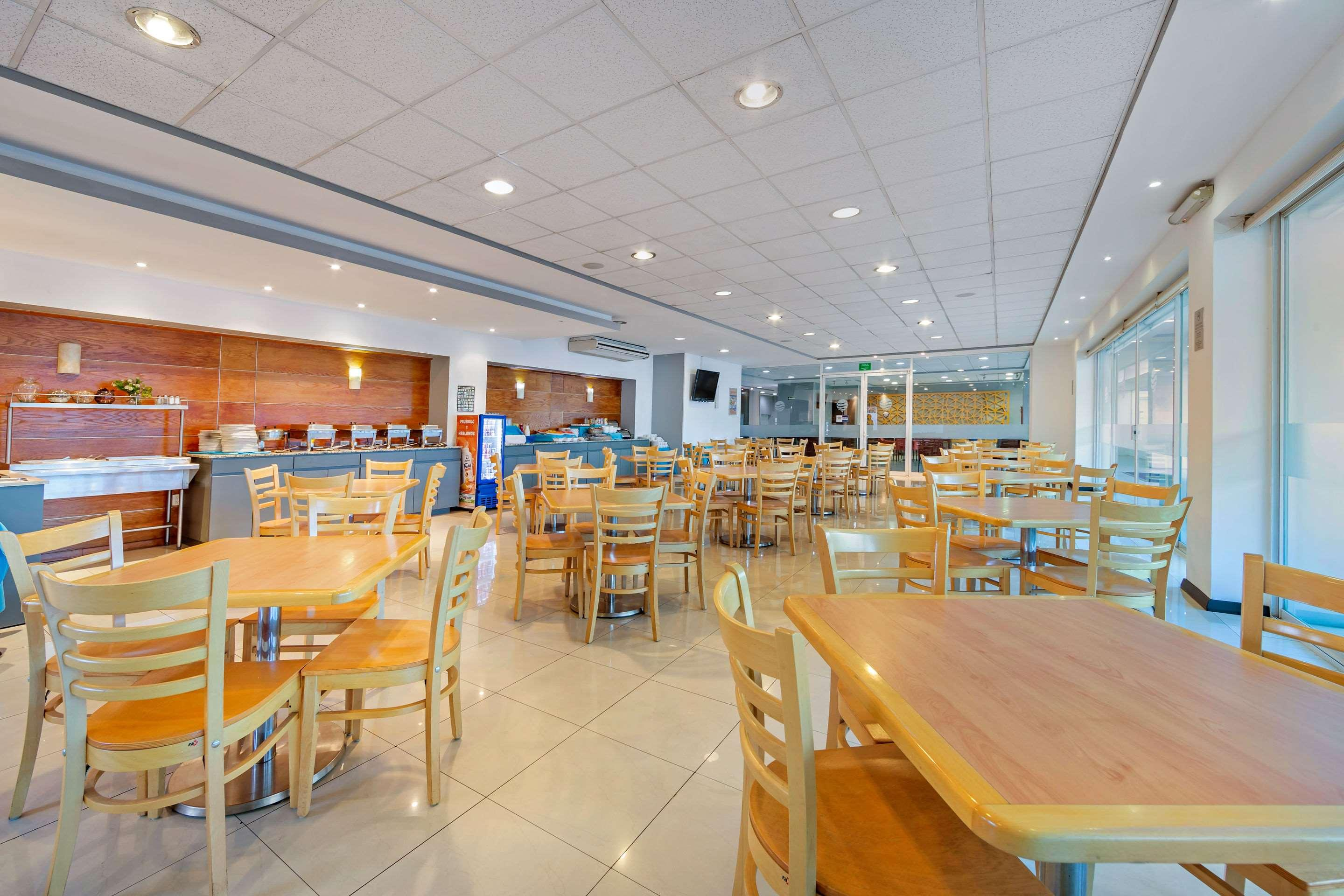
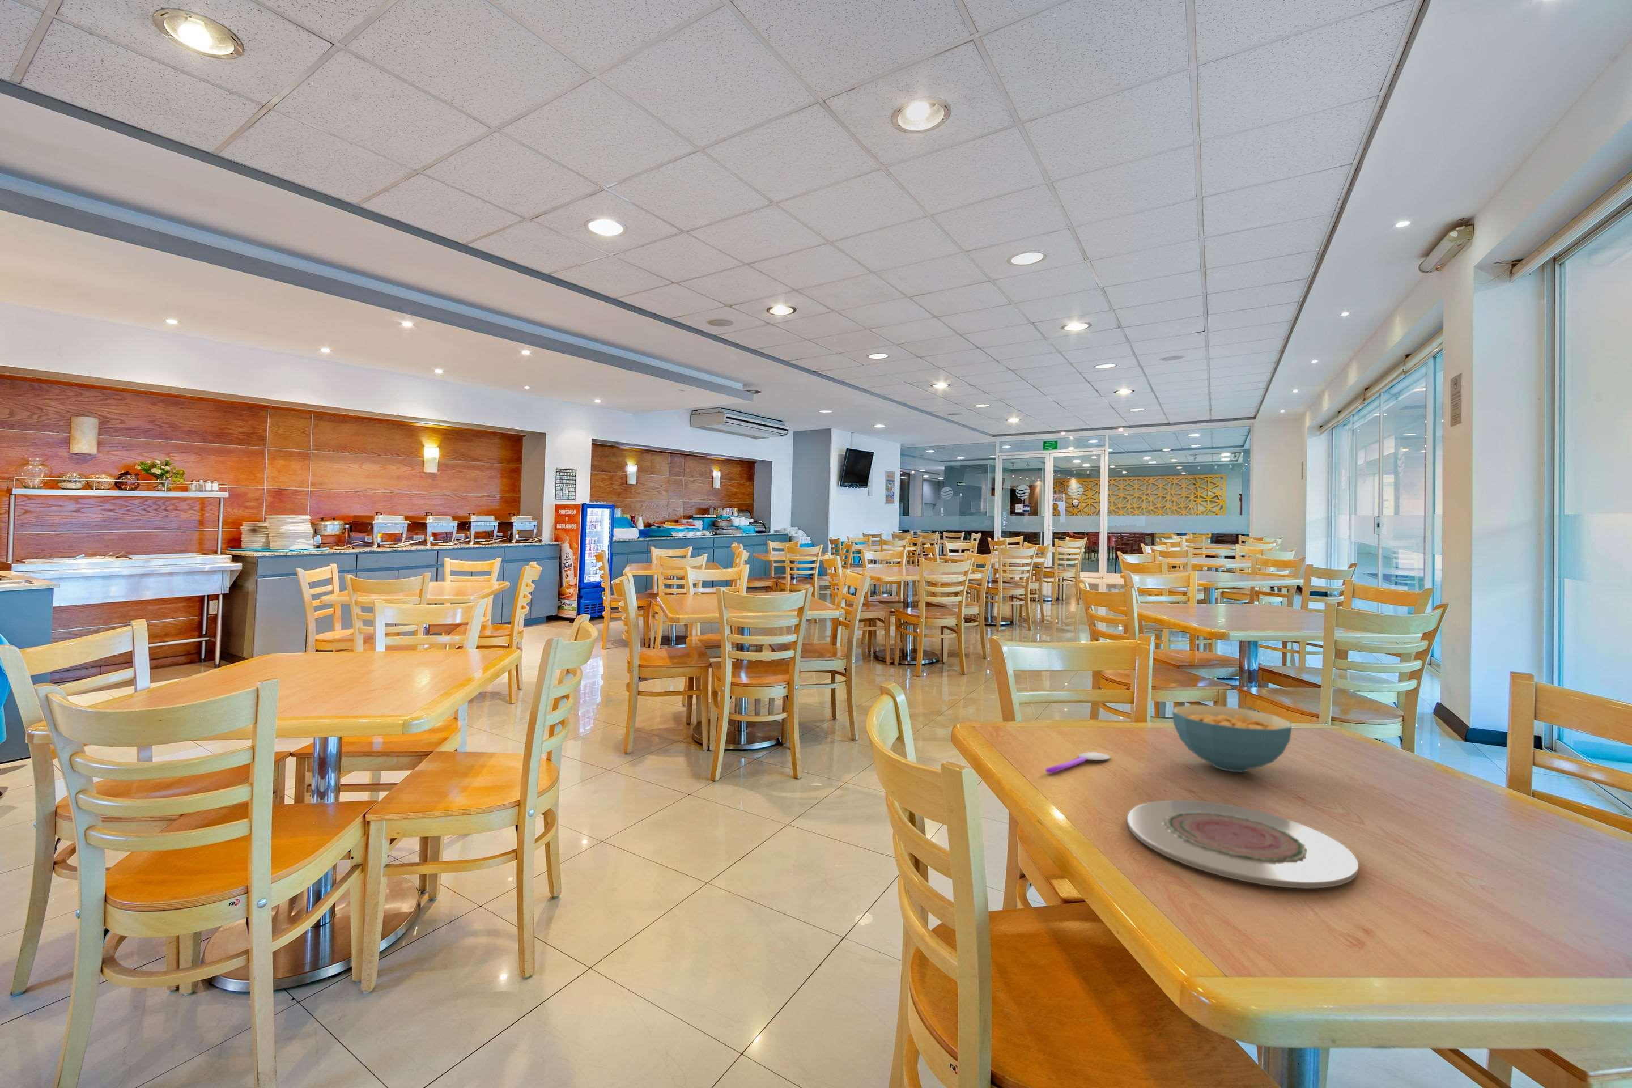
+ spoon [1046,752,1111,773]
+ cereal bowl [1172,704,1292,773]
+ plate [1127,799,1360,889]
